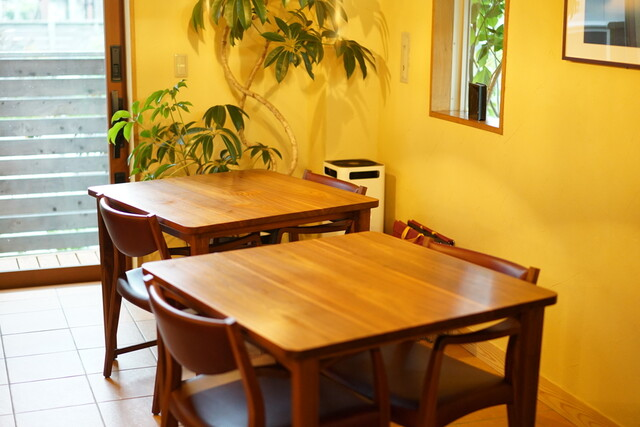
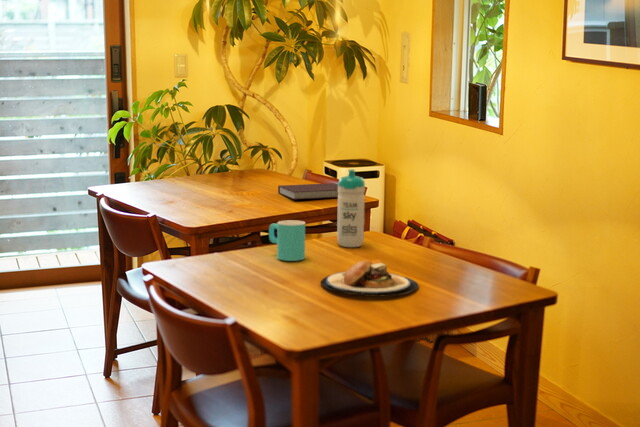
+ cup [268,219,306,262]
+ notebook [277,182,339,201]
+ plate [320,259,420,298]
+ water bottle [336,168,366,248]
